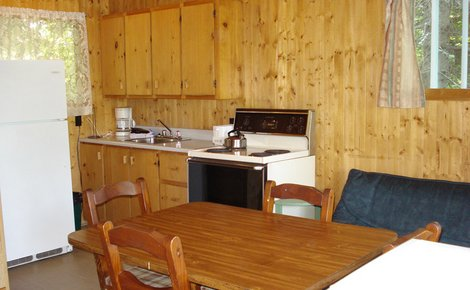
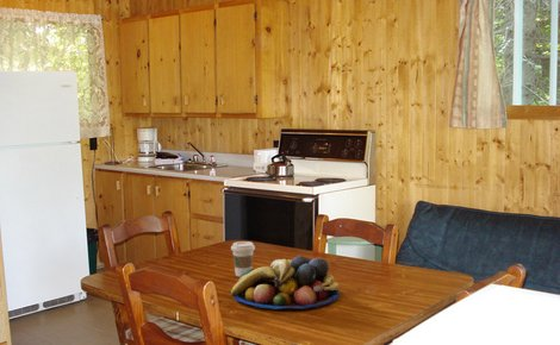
+ coffee cup [230,240,256,278]
+ fruit bowl [230,255,341,310]
